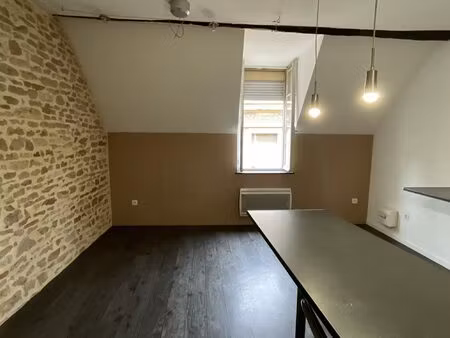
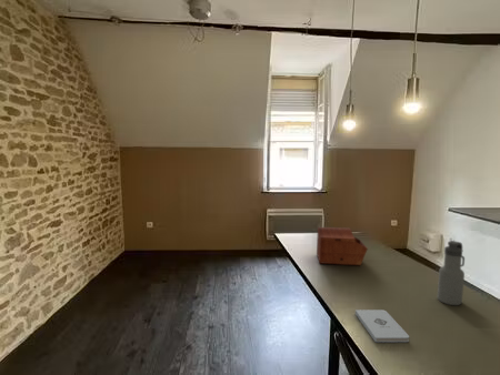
+ notepad [354,308,410,343]
+ water bottle [437,240,466,306]
+ sewing box [316,226,369,266]
